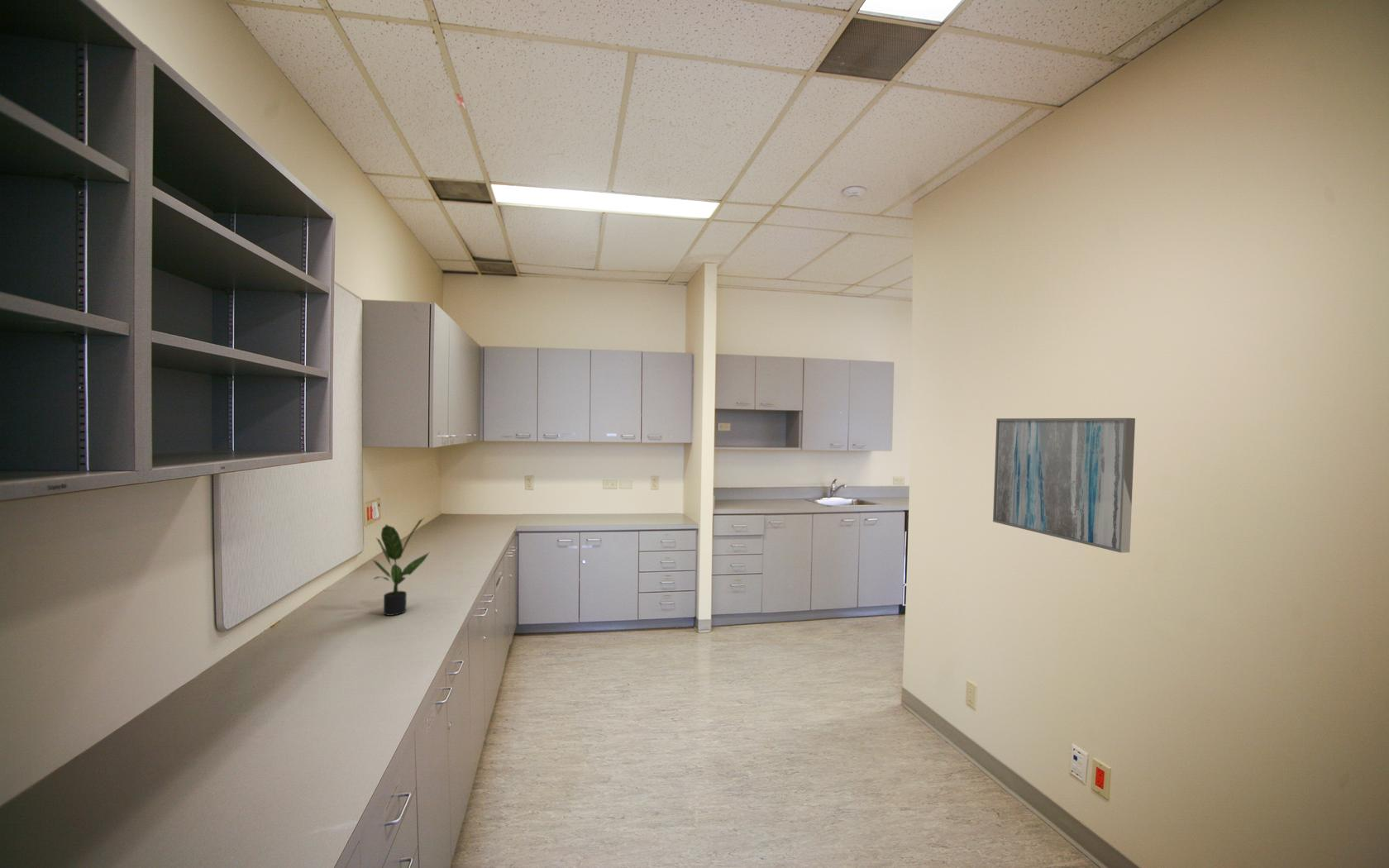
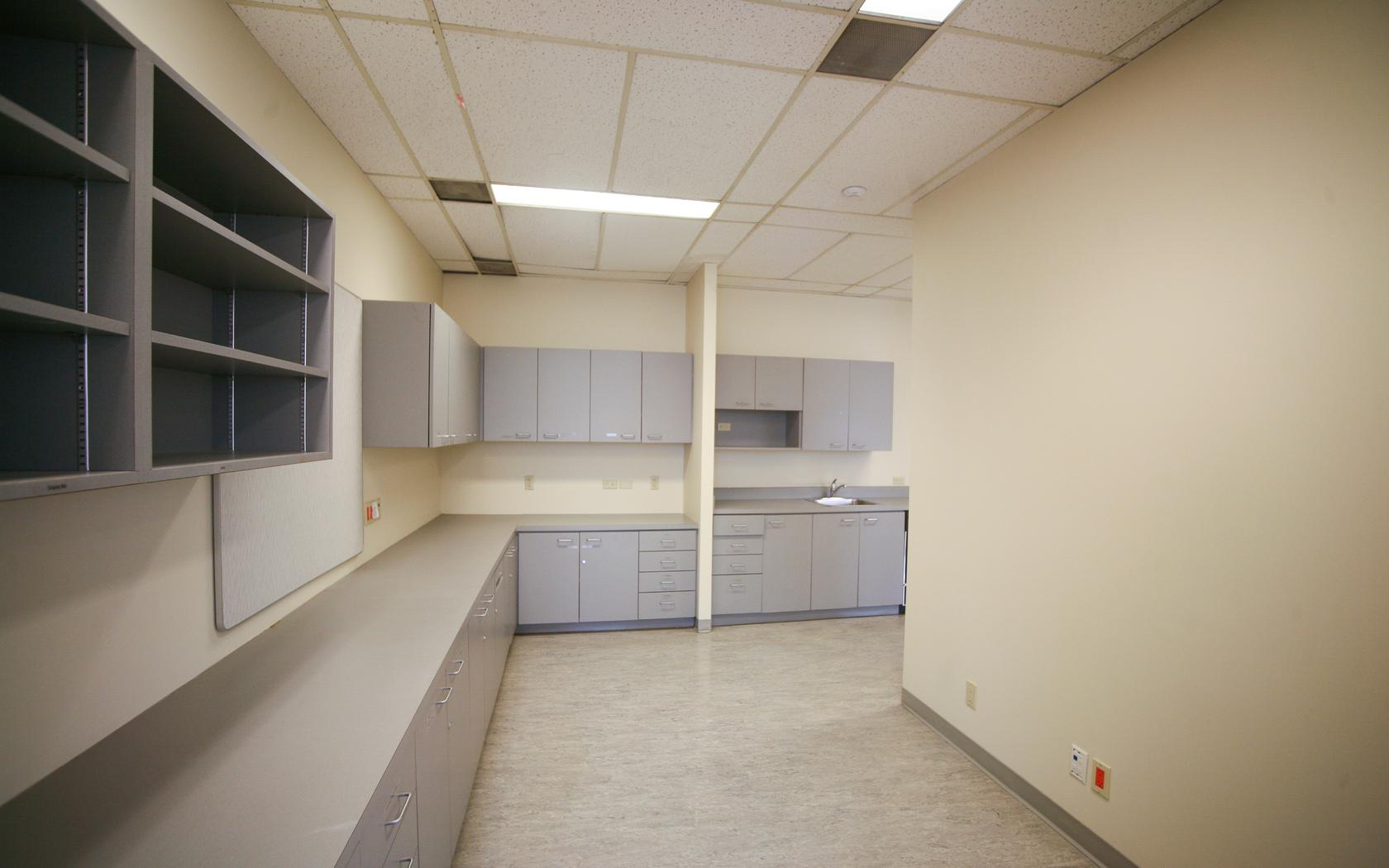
- wall art [992,417,1136,554]
- potted plant [372,517,430,617]
